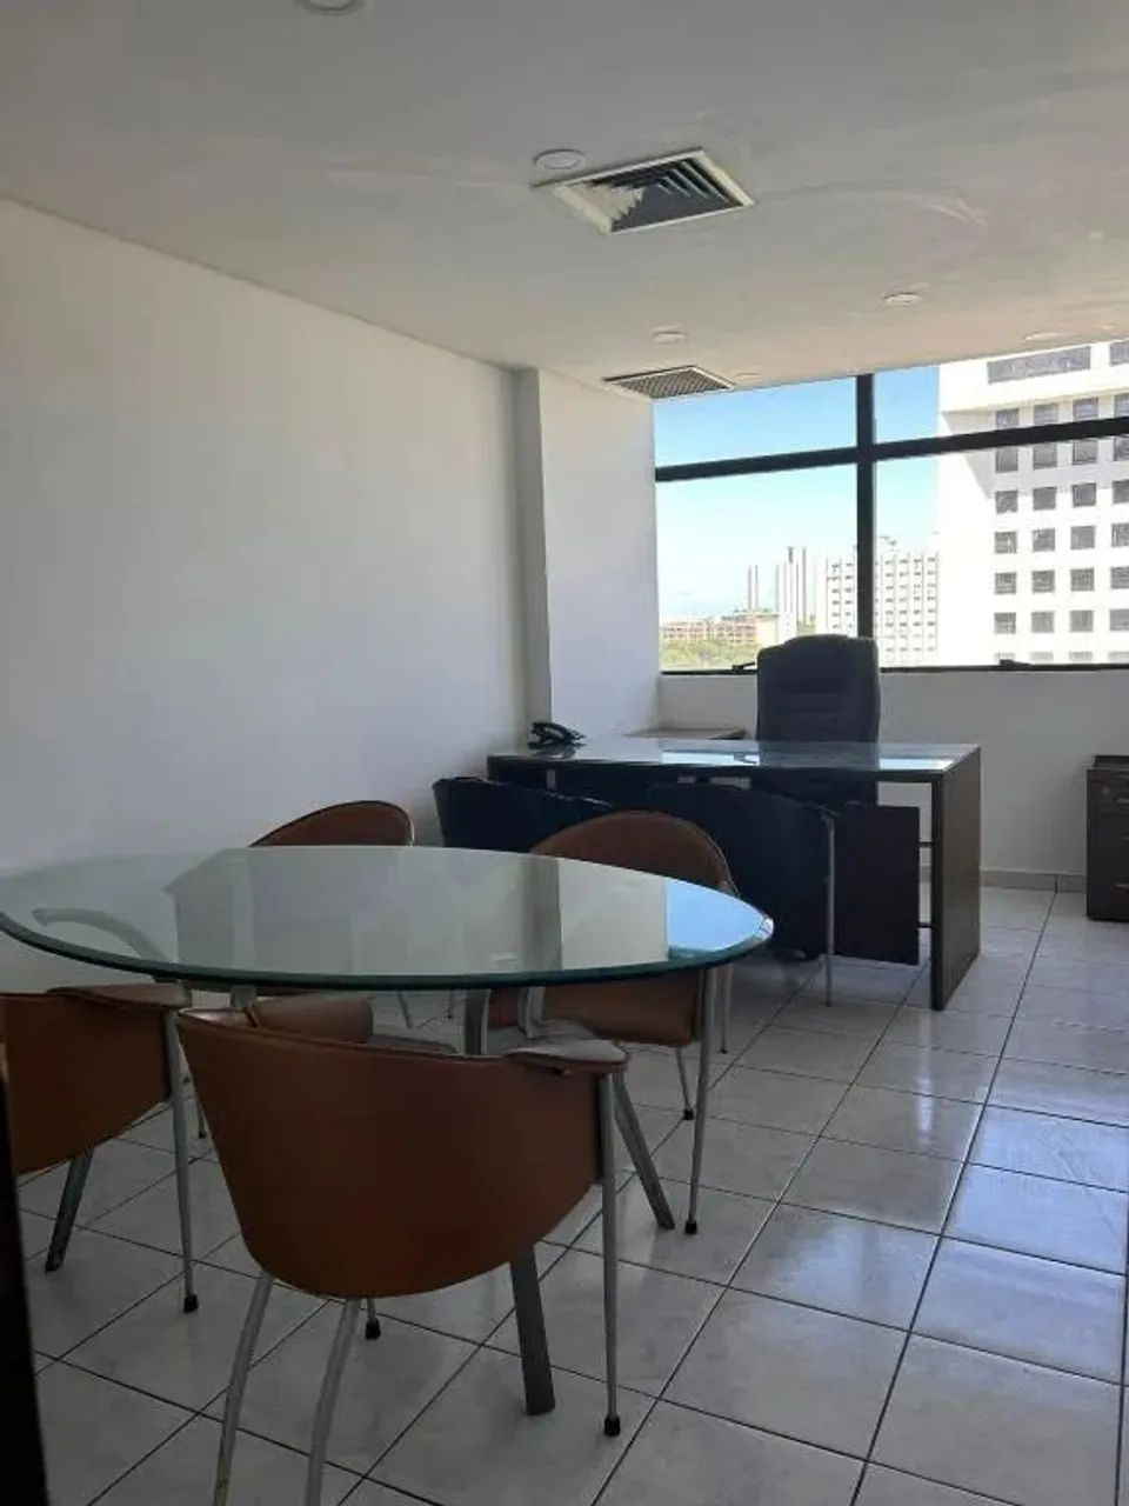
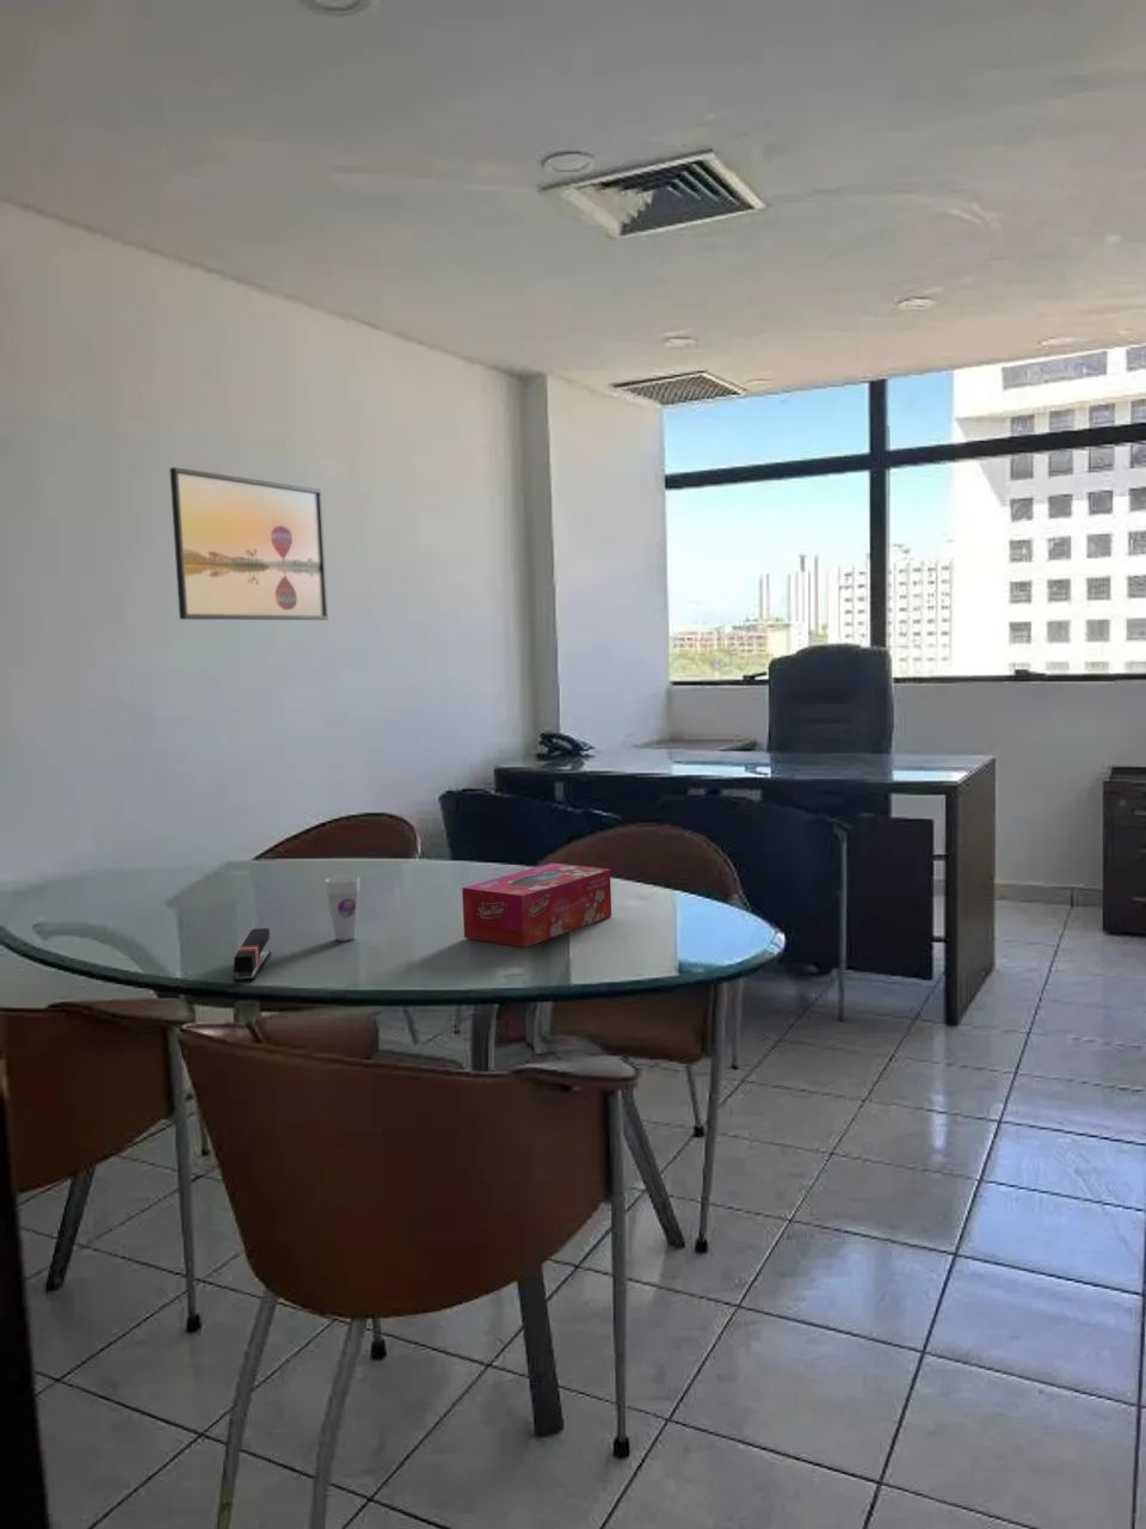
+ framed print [169,466,330,621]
+ tissue box [461,862,613,949]
+ cup [324,874,360,941]
+ stapler [232,927,272,984]
